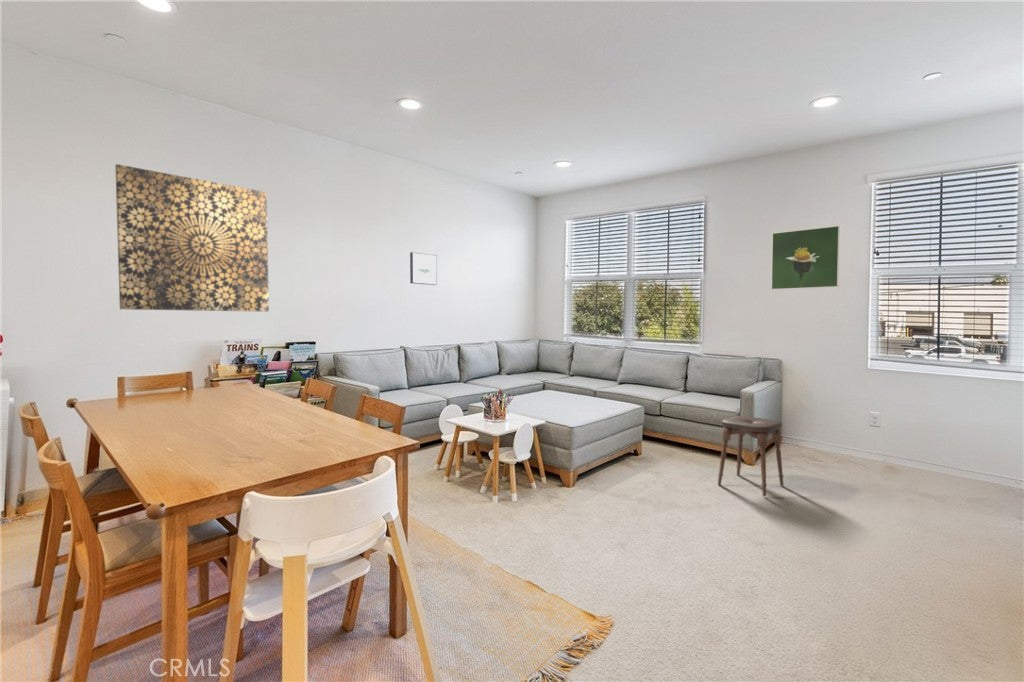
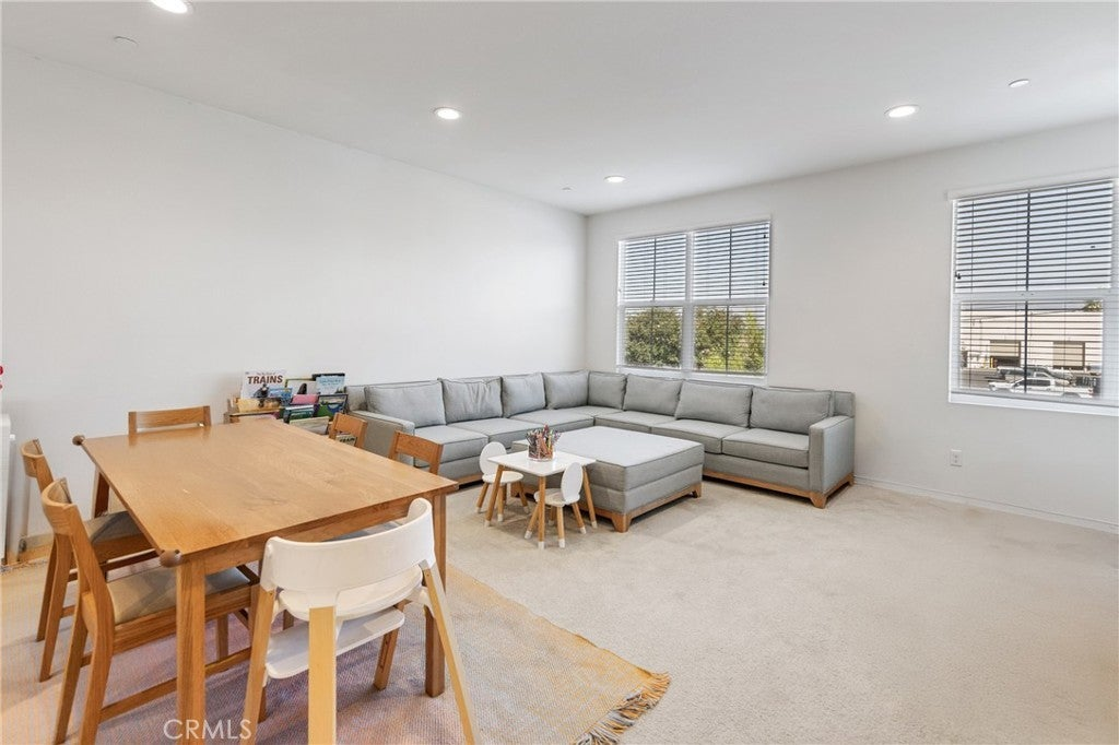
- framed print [770,225,841,291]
- wall art [409,251,438,286]
- wall art [114,163,270,313]
- stool [717,415,785,497]
